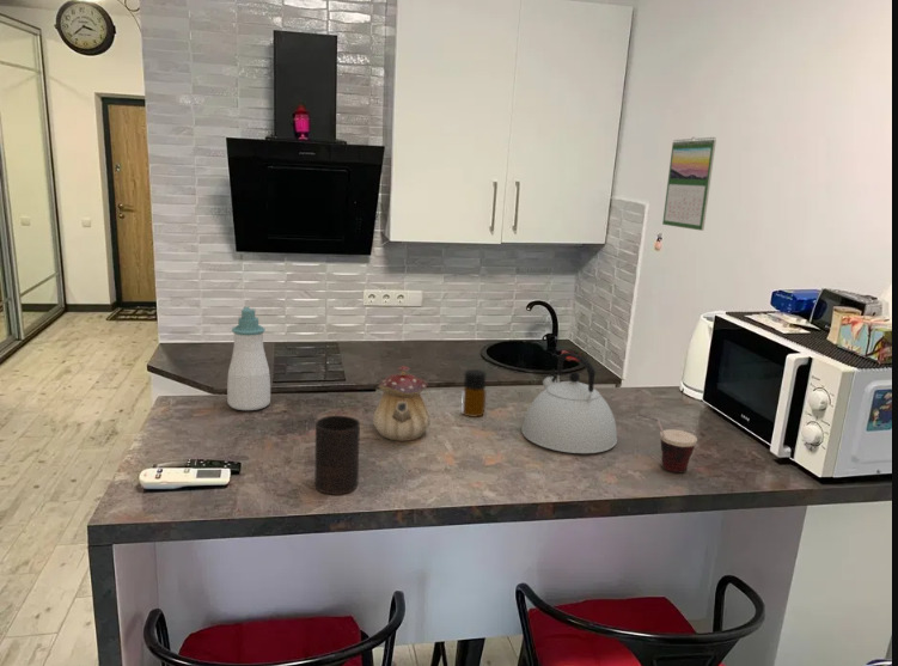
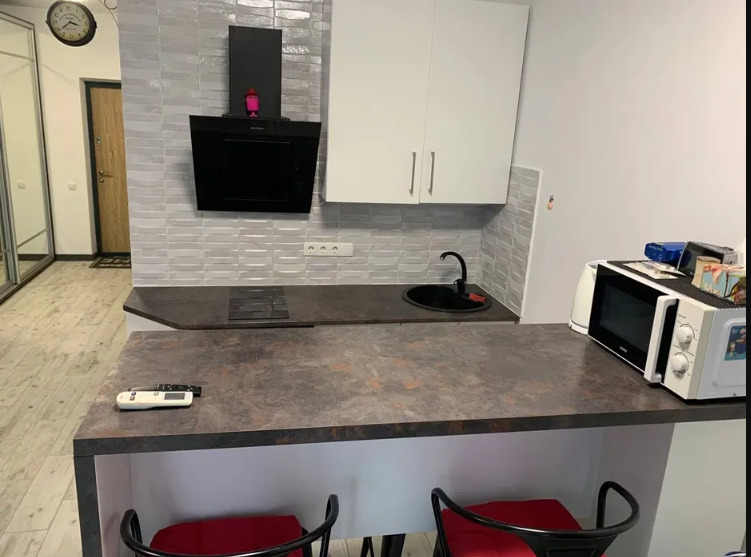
- bottle [460,368,488,417]
- cup [313,415,361,495]
- cup [636,413,698,473]
- kettle [520,352,618,454]
- calendar [661,135,717,232]
- soap bottle [226,306,271,411]
- teapot [372,365,432,442]
